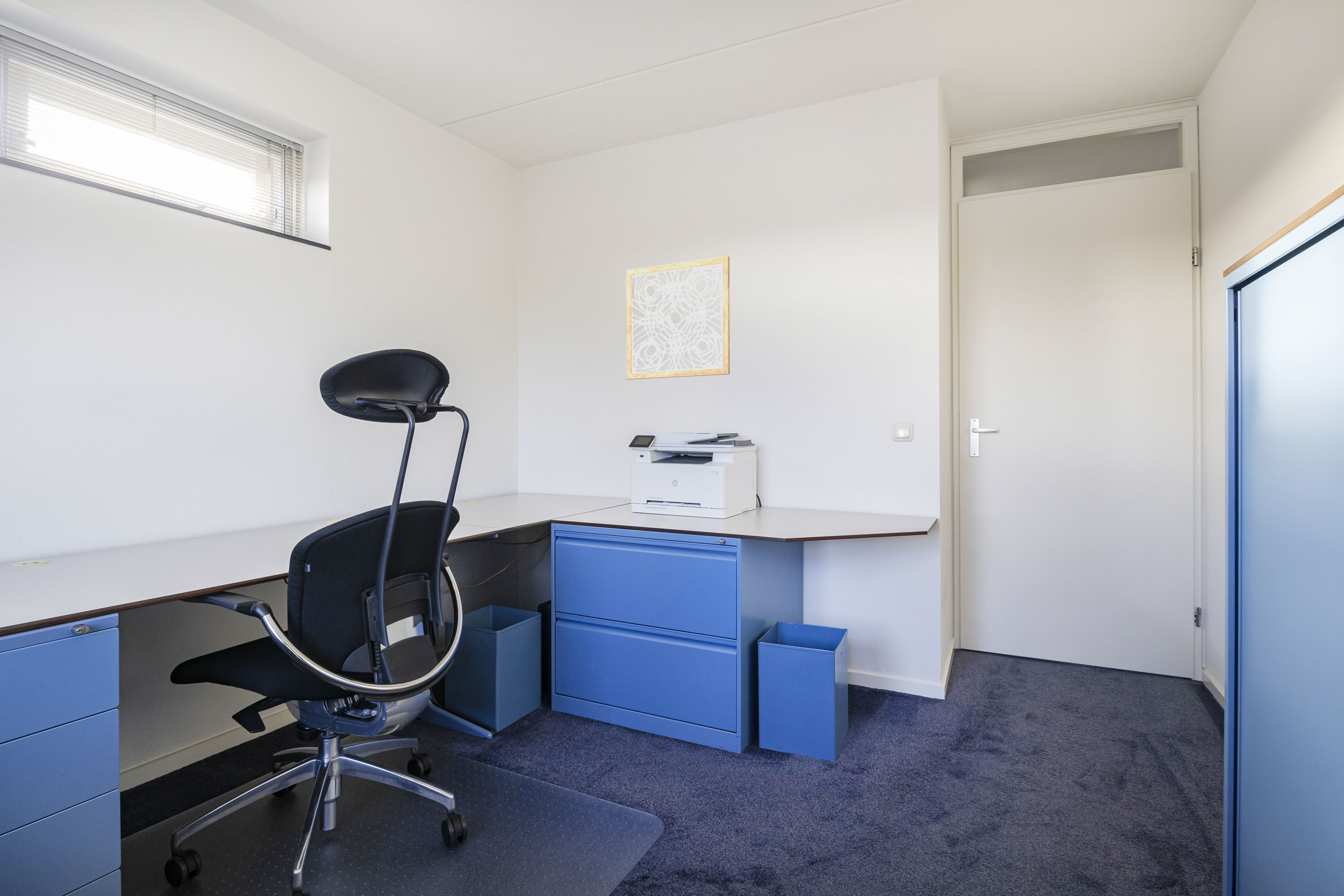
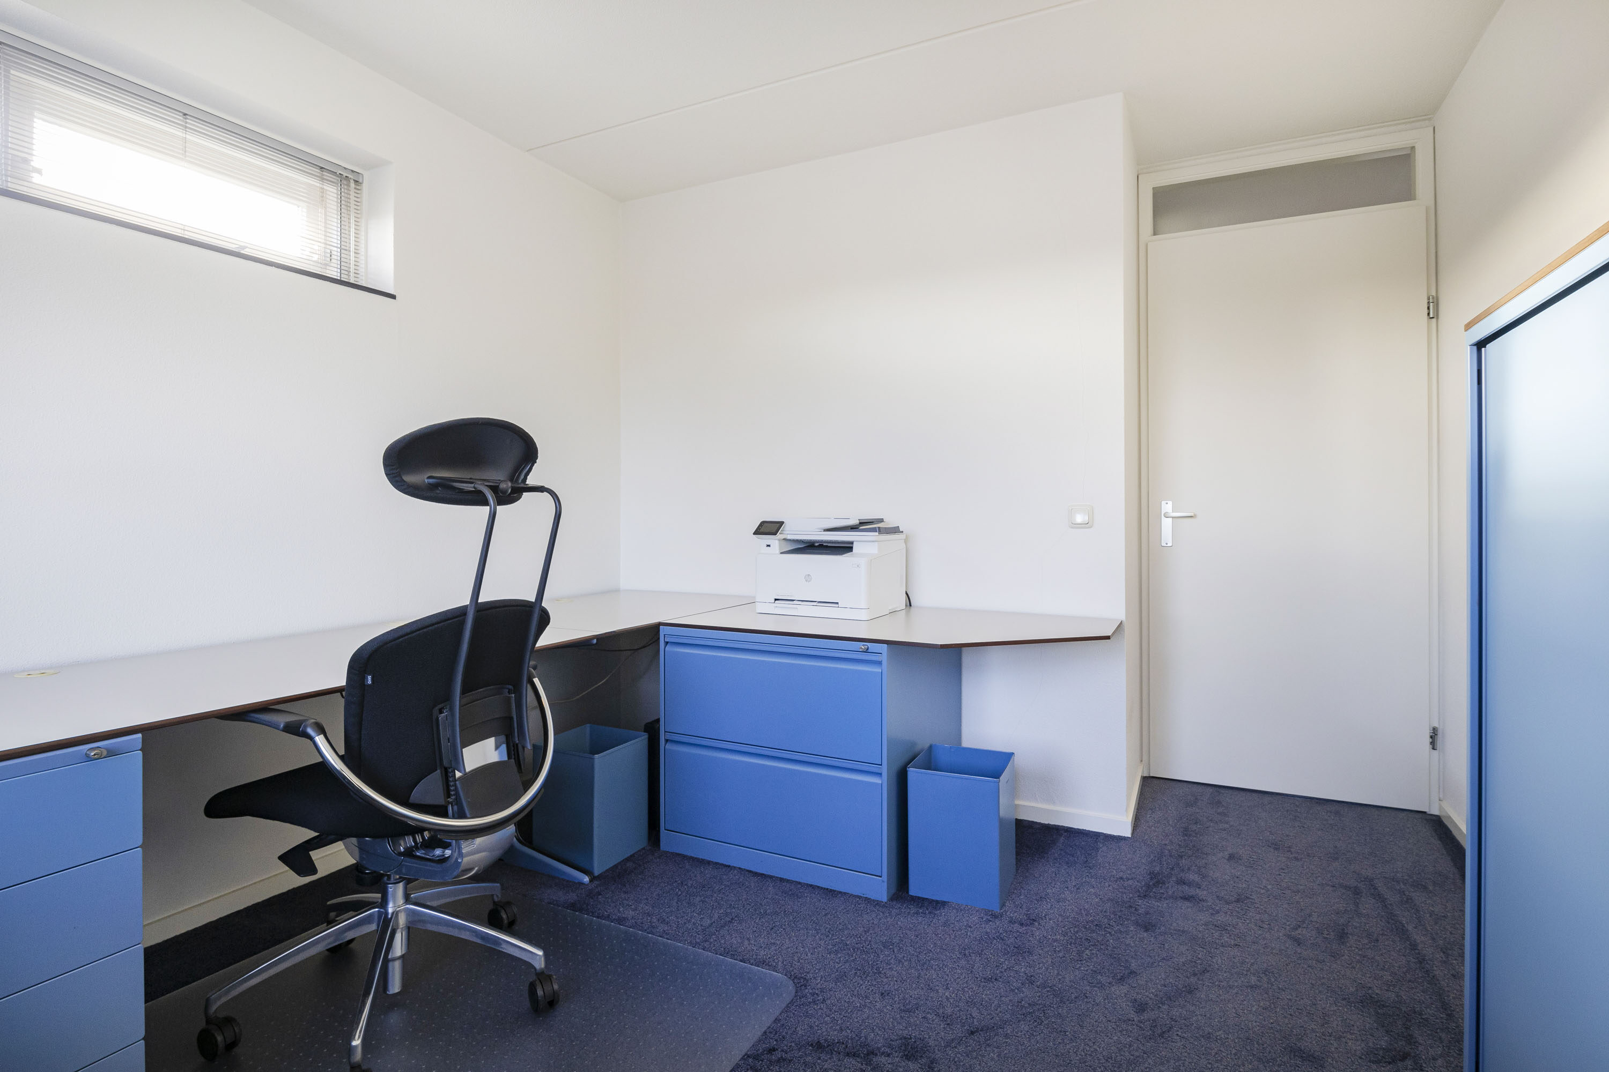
- wall art [626,256,730,380]
